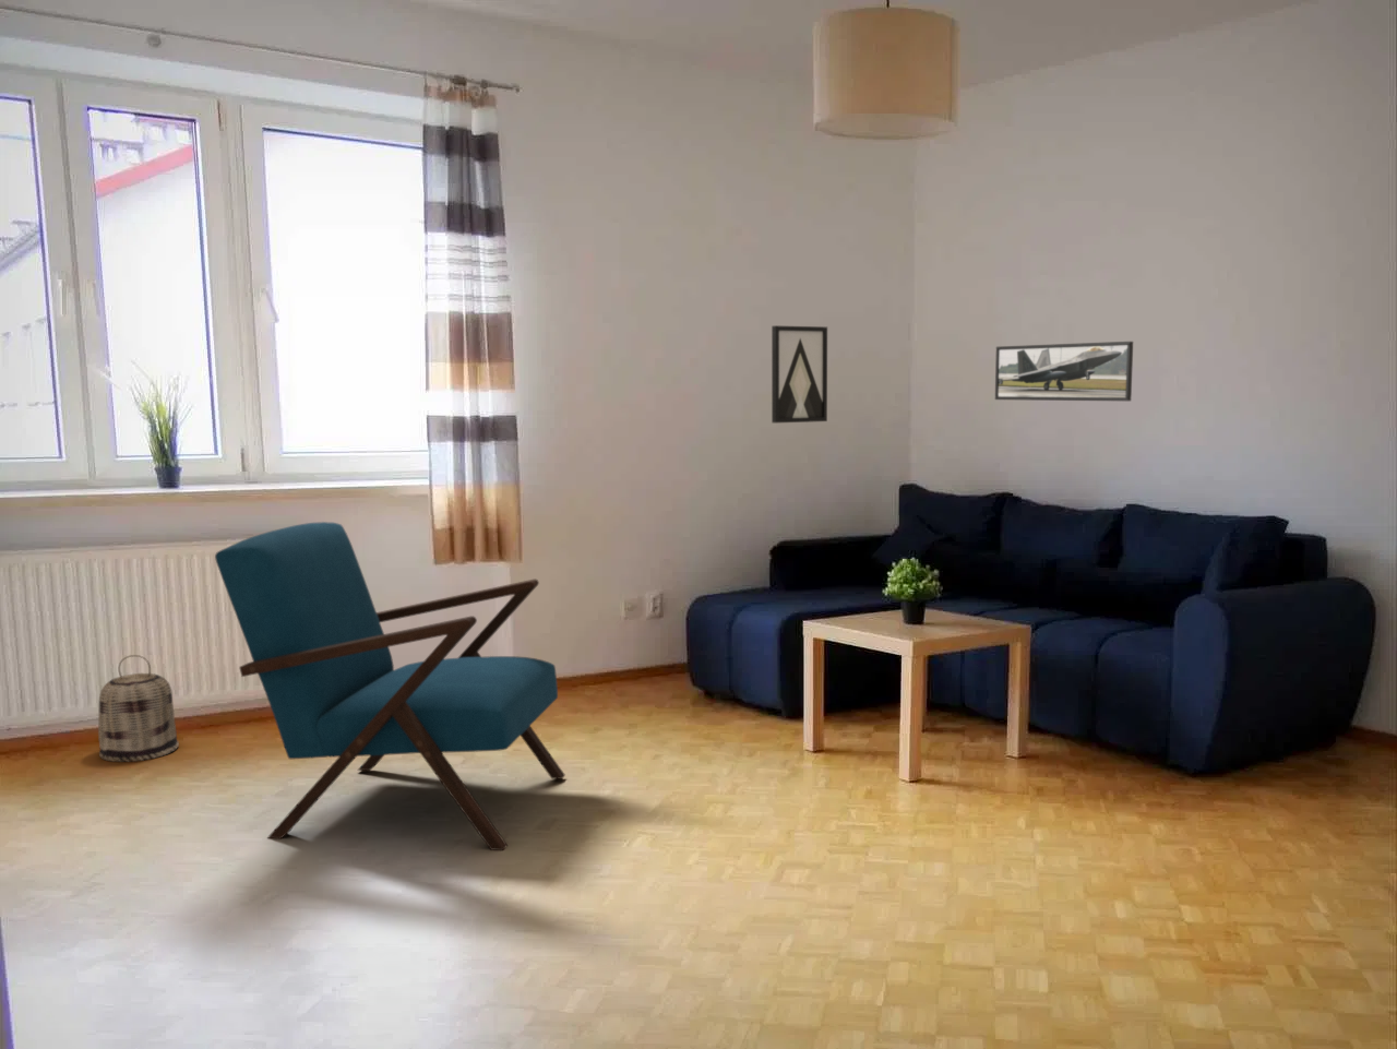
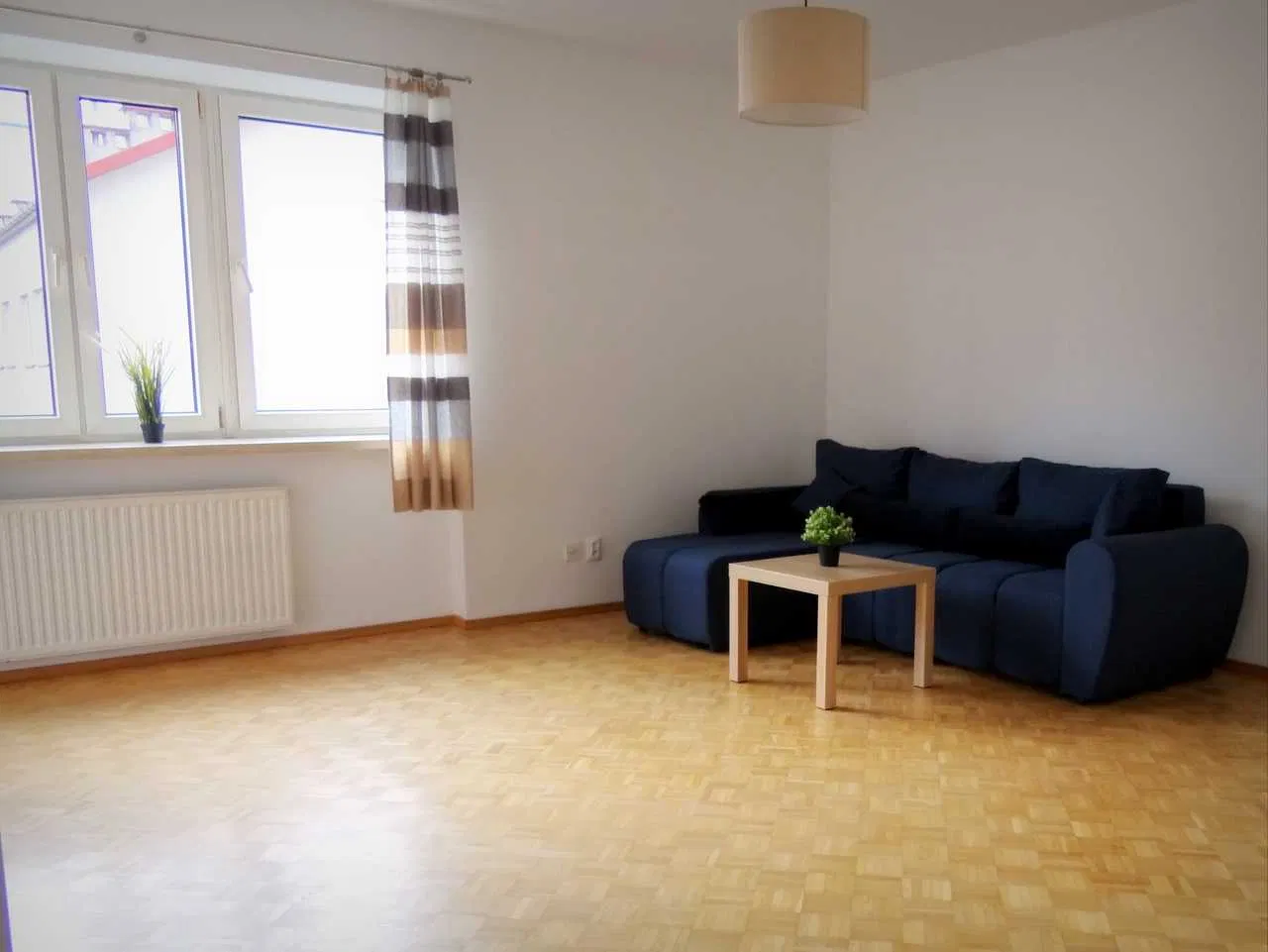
- basket [97,653,180,763]
- wall art [770,324,829,423]
- armchair [214,521,566,852]
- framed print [994,340,1134,402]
